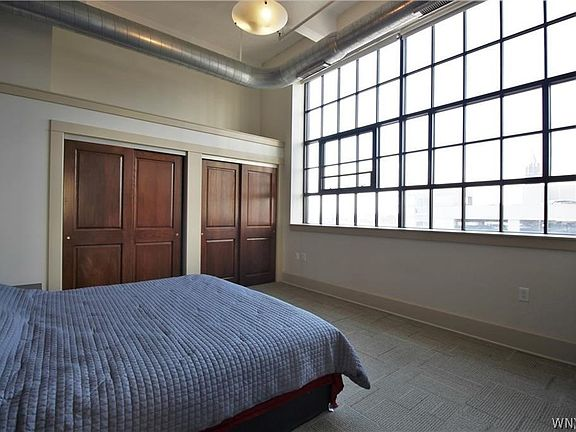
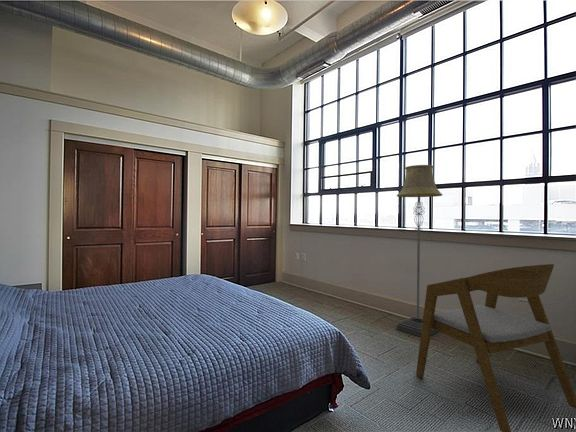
+ floor lamp [396,164,443,338]
+ armchair [415,263,576,432]
